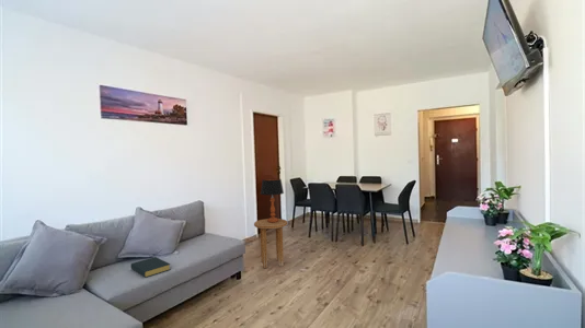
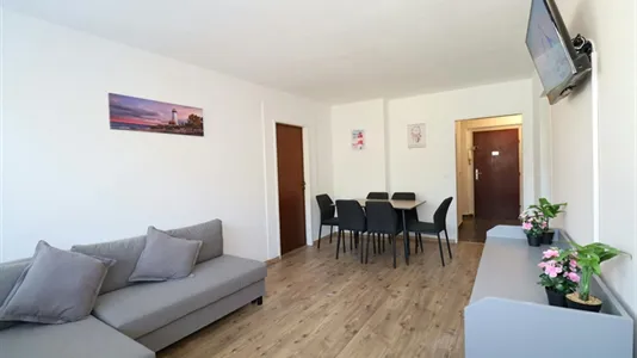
- side table [253,218,288,269]
- hardback book [129,256,171,279]
- table lamp [260,178,285,223]
